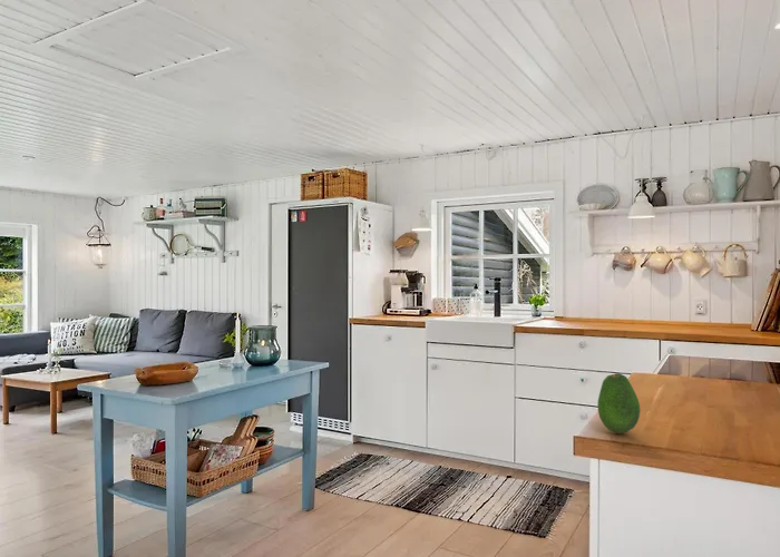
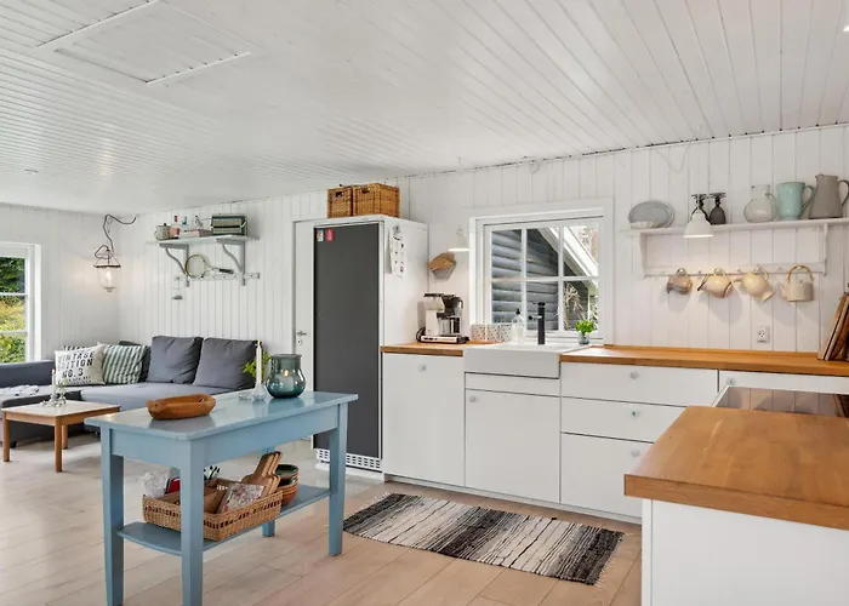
- fruit [596,372,642,434]
